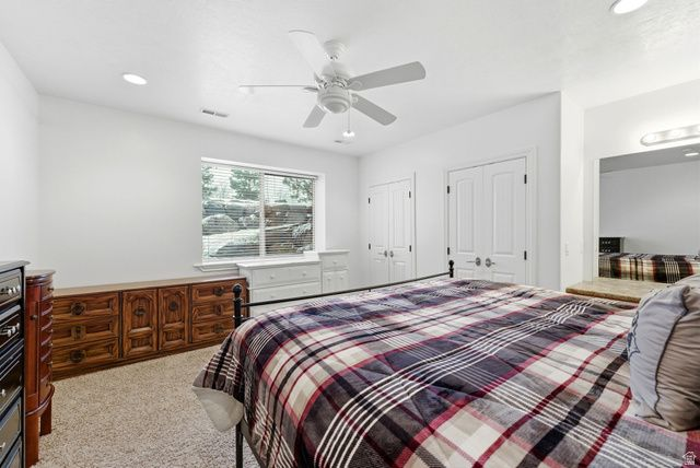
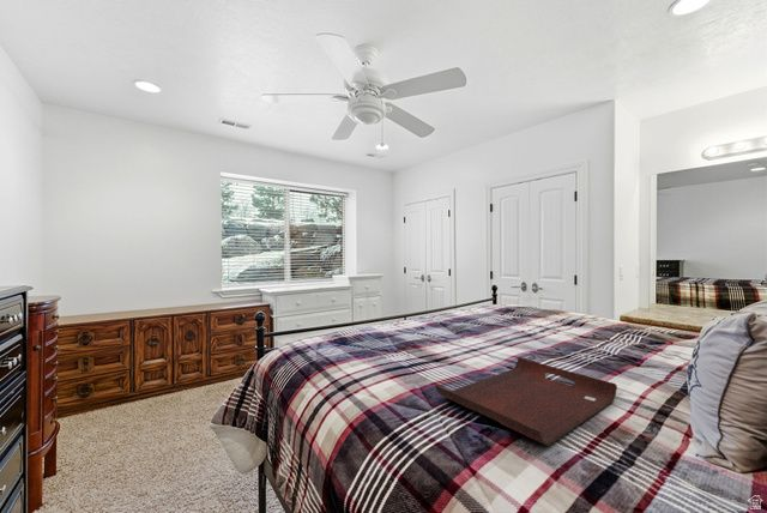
+ serving tray [434,357,618,447]
